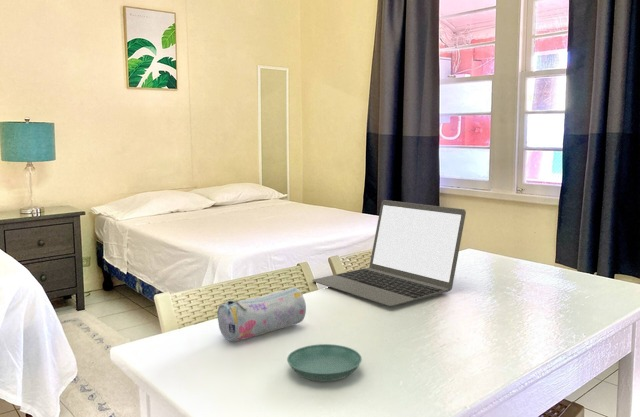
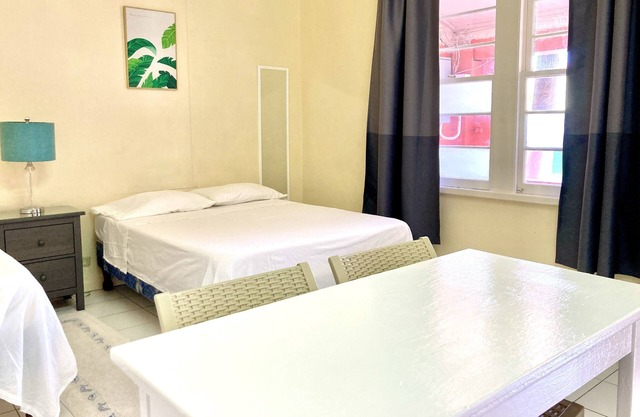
- laptop [312,199,467,308]
- pencil case [217,287,307,342]
- saucer [286,343,363,382]
